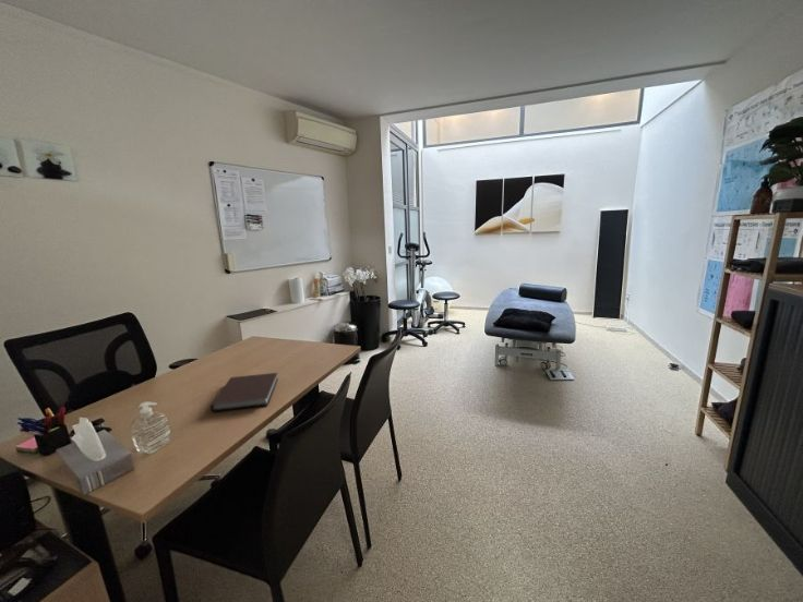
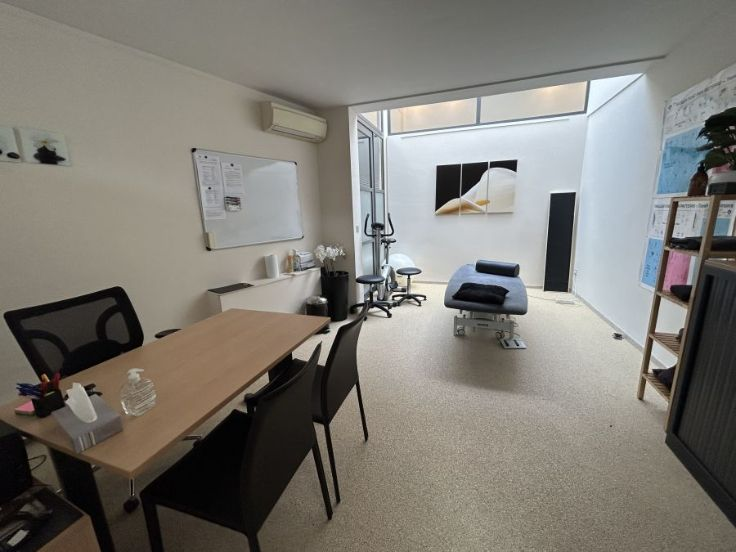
- notebook [209,372,279,412]
